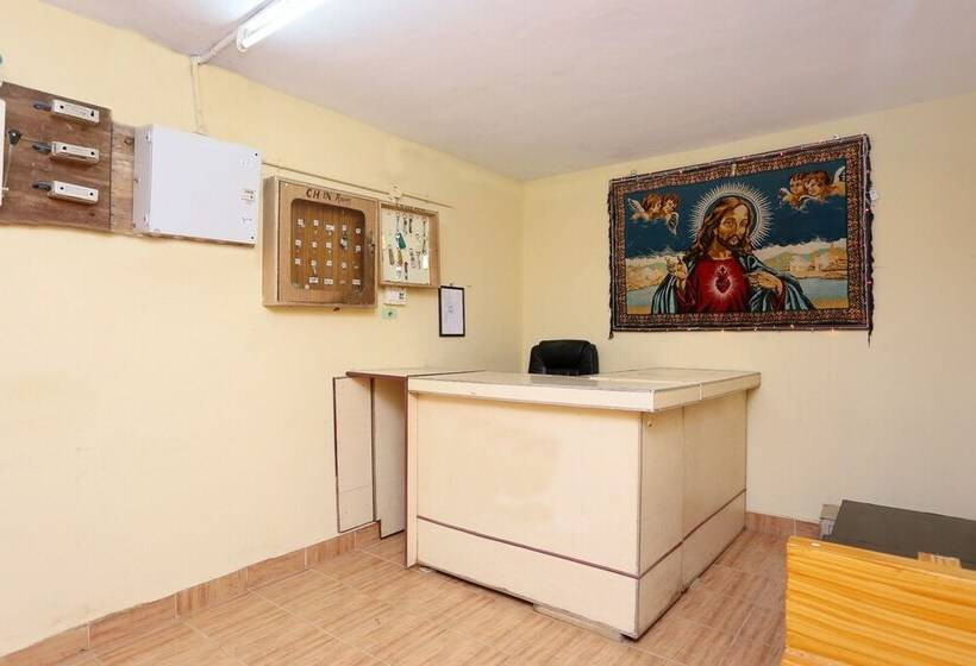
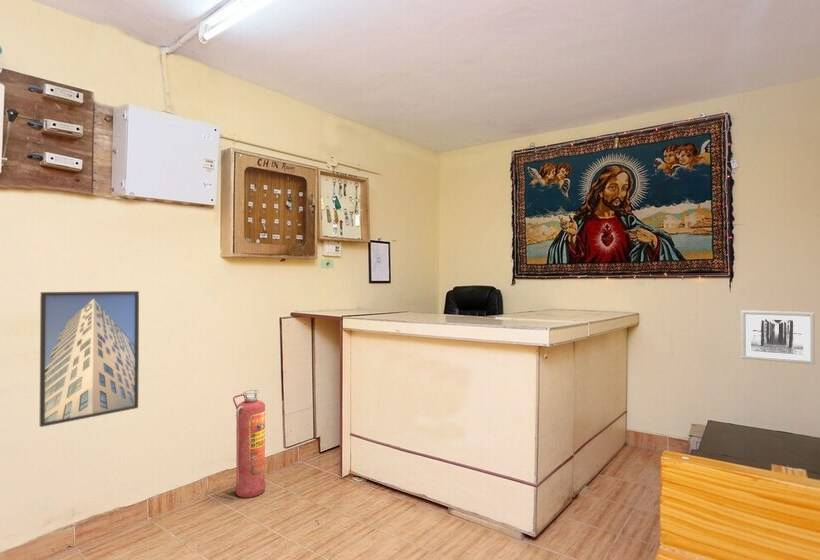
+ fire extinguisher [232,389,267,499]
+ wall art [740,309,816,366]
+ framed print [38,290,140,428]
